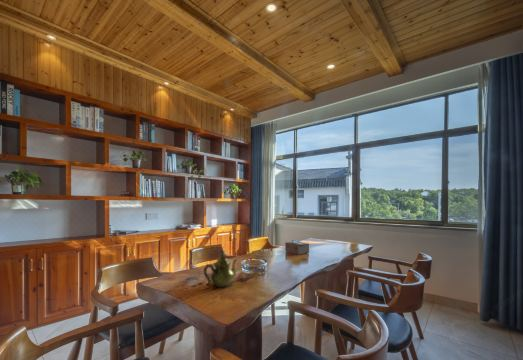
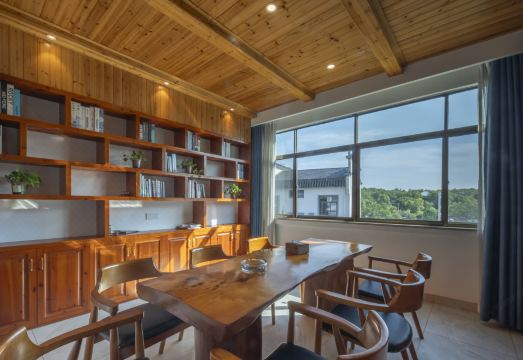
- teapot [203,246,238,288]
